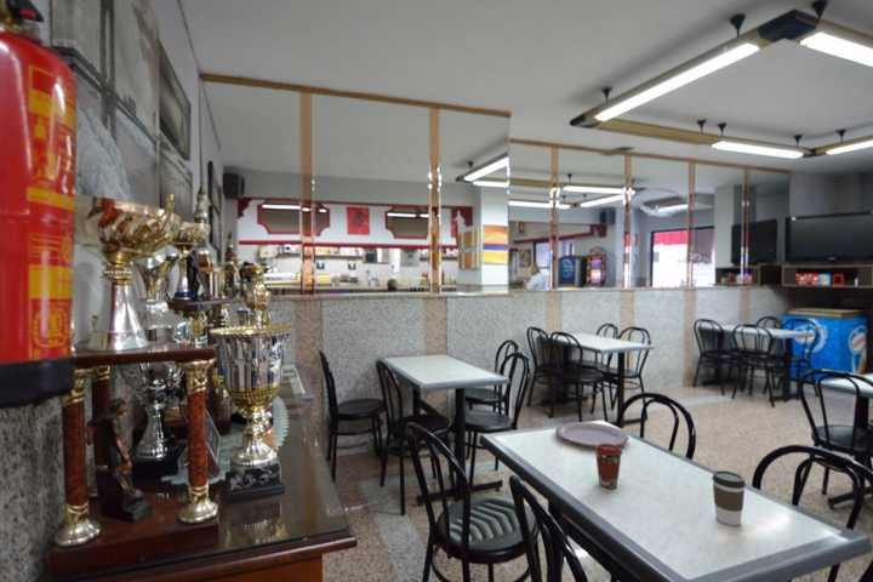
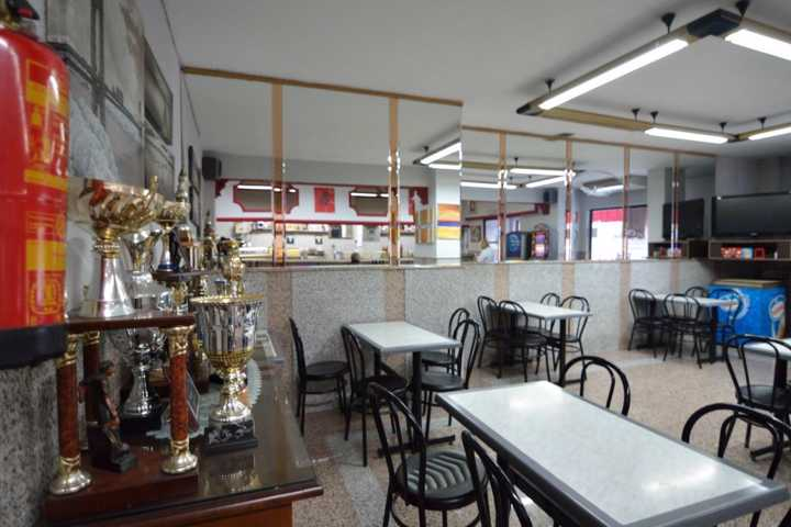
- coffee cup [711,469,747,526]
- coffee cup [593,443,624,490]
- plate [554,421,629,449]
